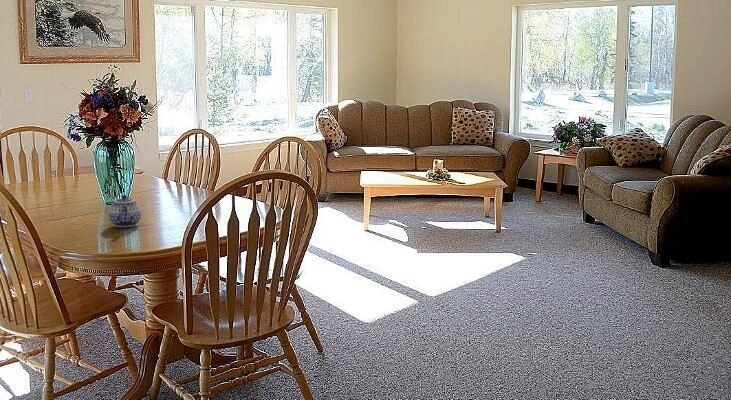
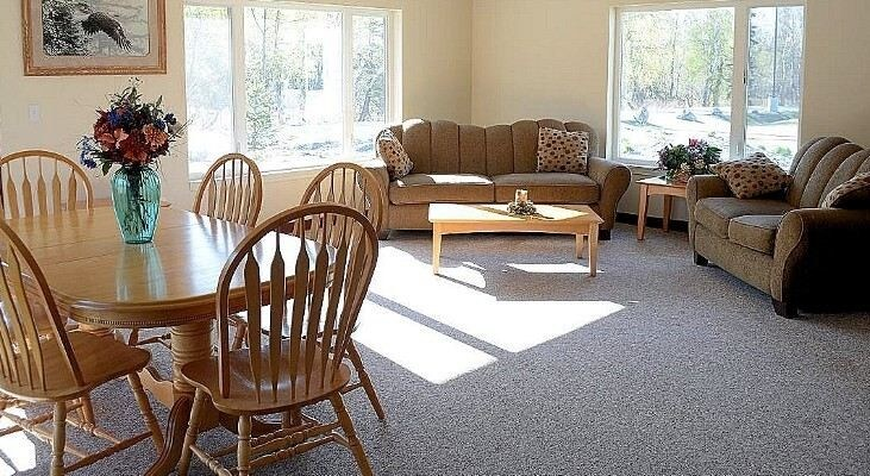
- teapot [107,194,142,228]
